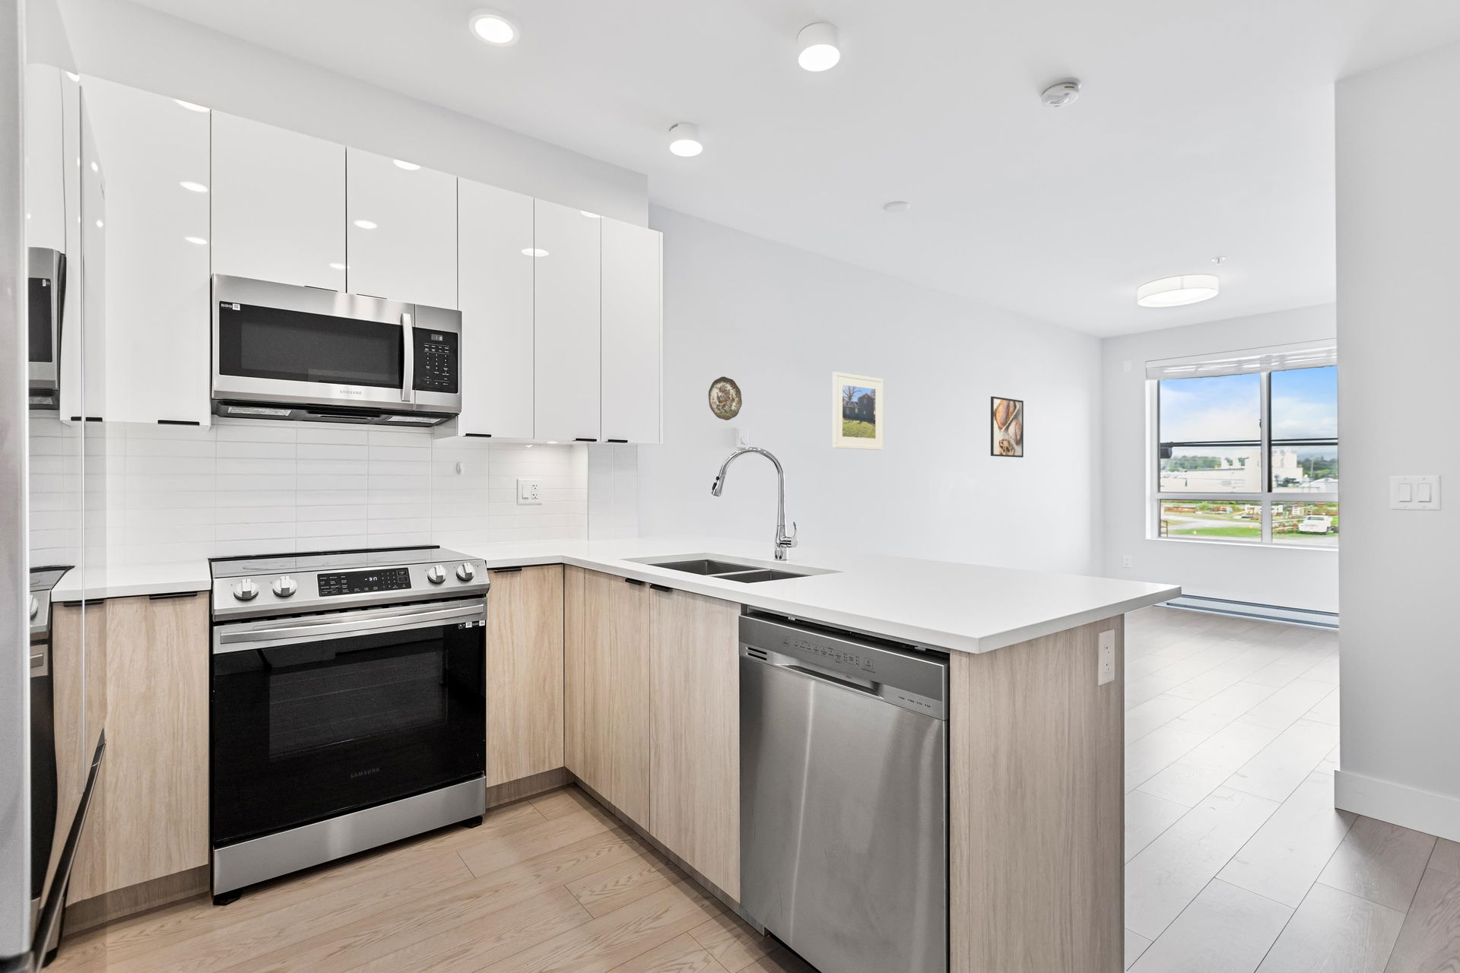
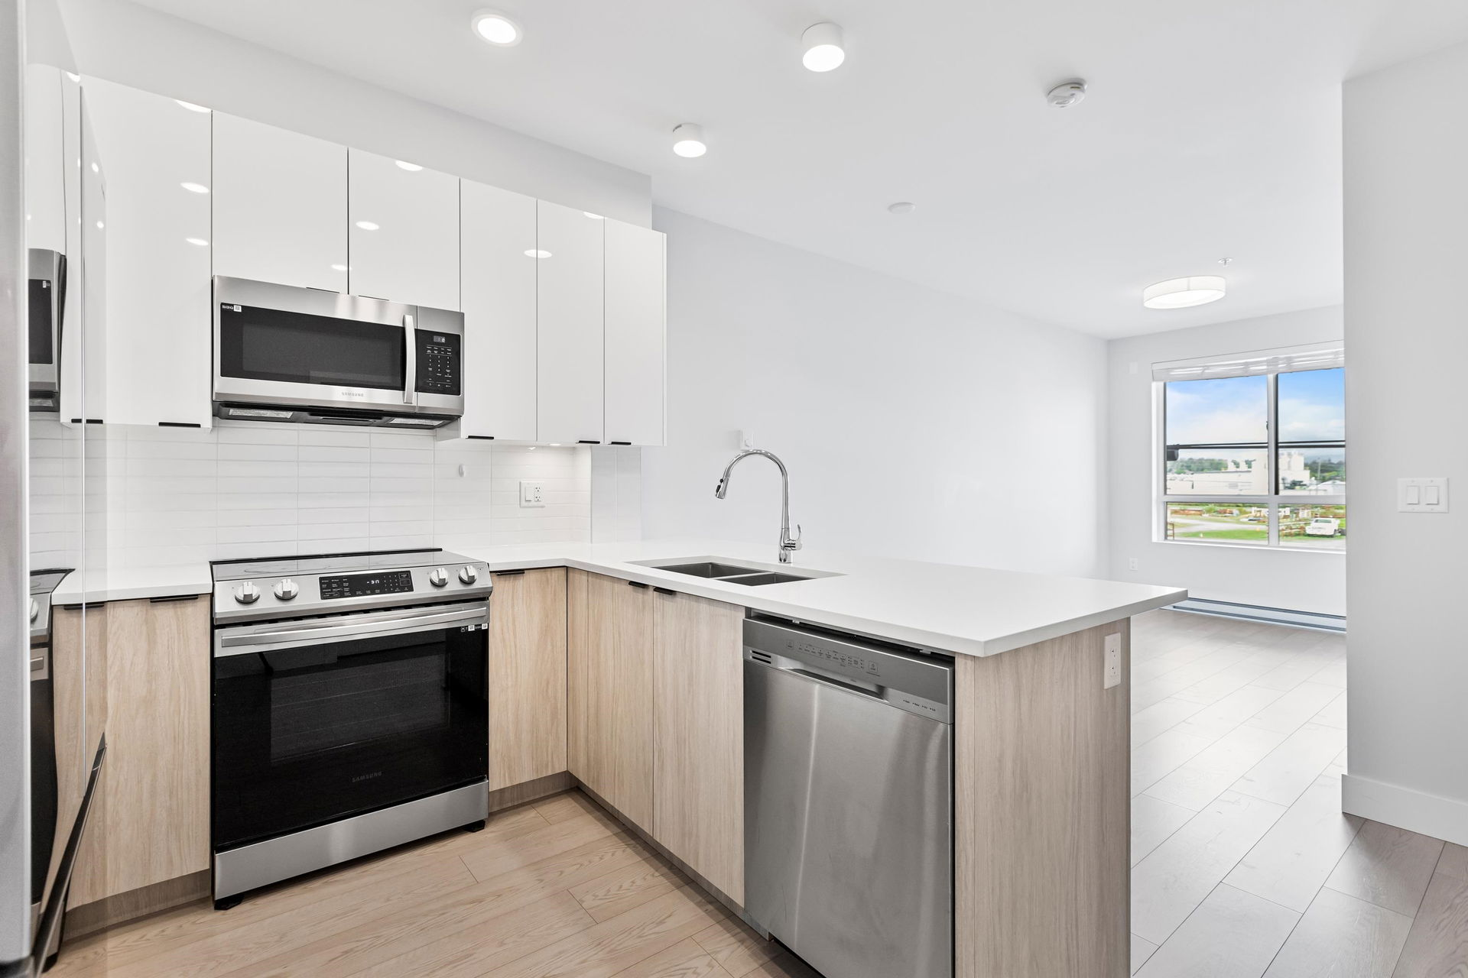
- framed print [990,396,1024,458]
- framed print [832,371,884,451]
- decorative plate [708,376,743,421]
